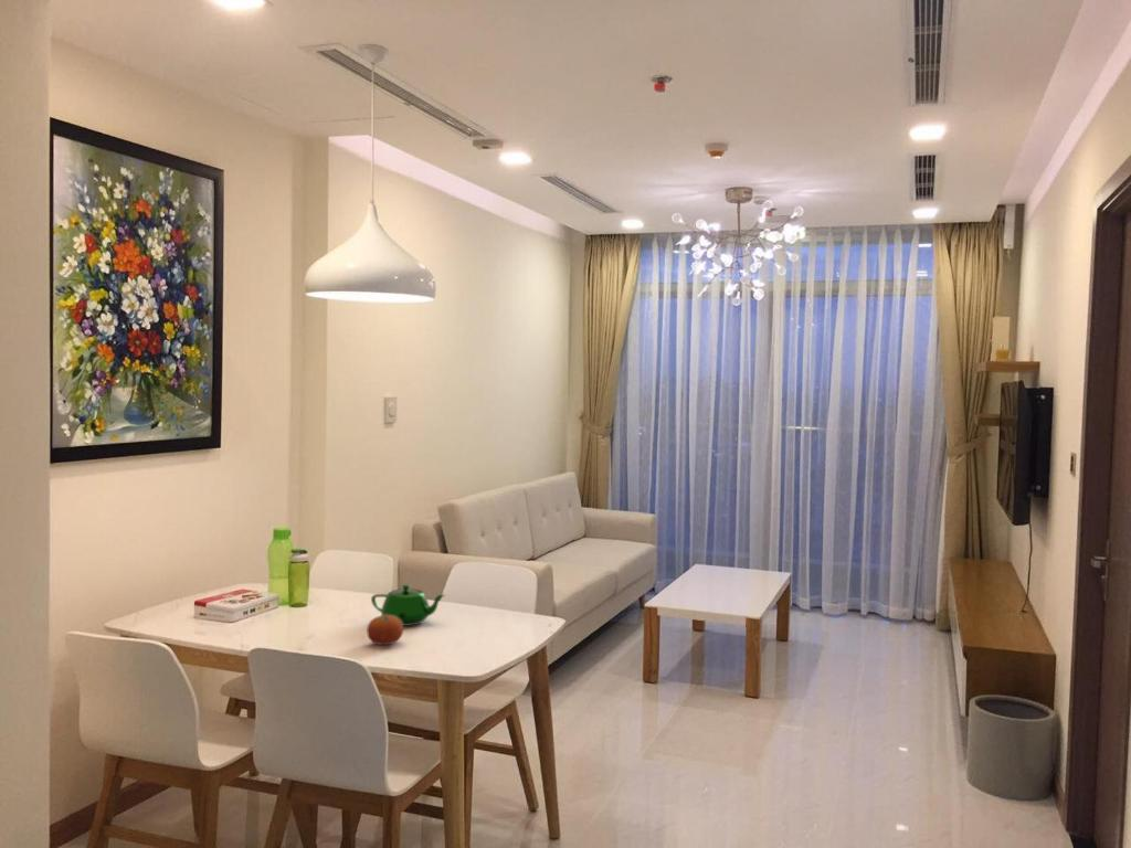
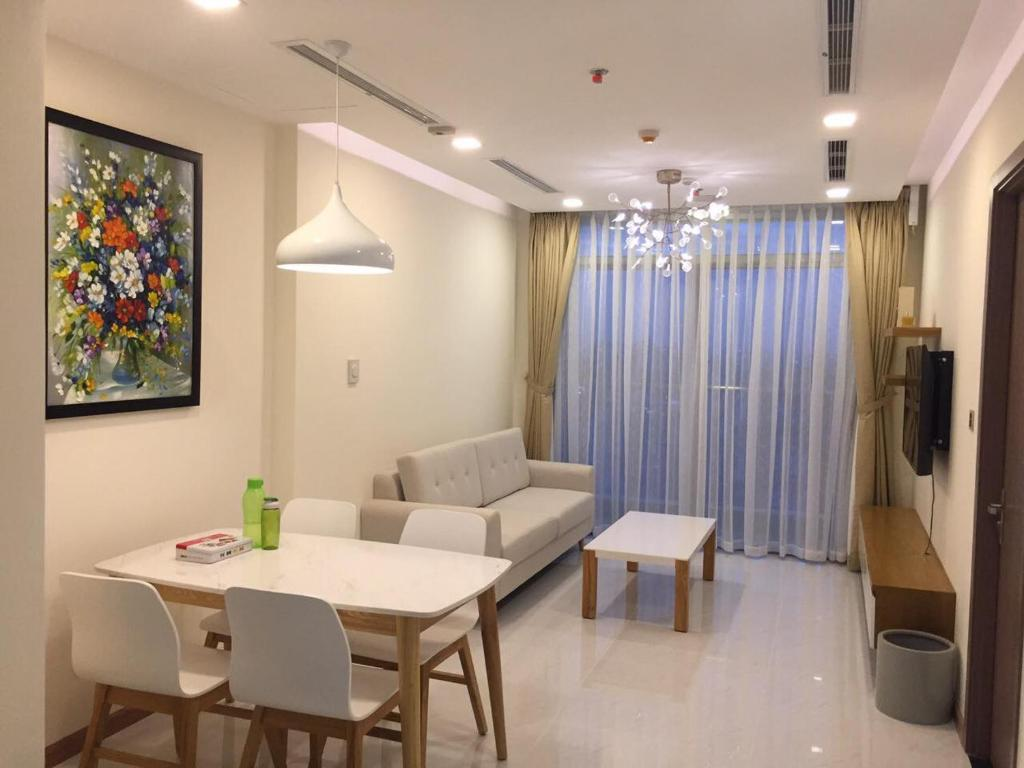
- fruit [366,615,404,646]
- teapot [370,583,446,627]
